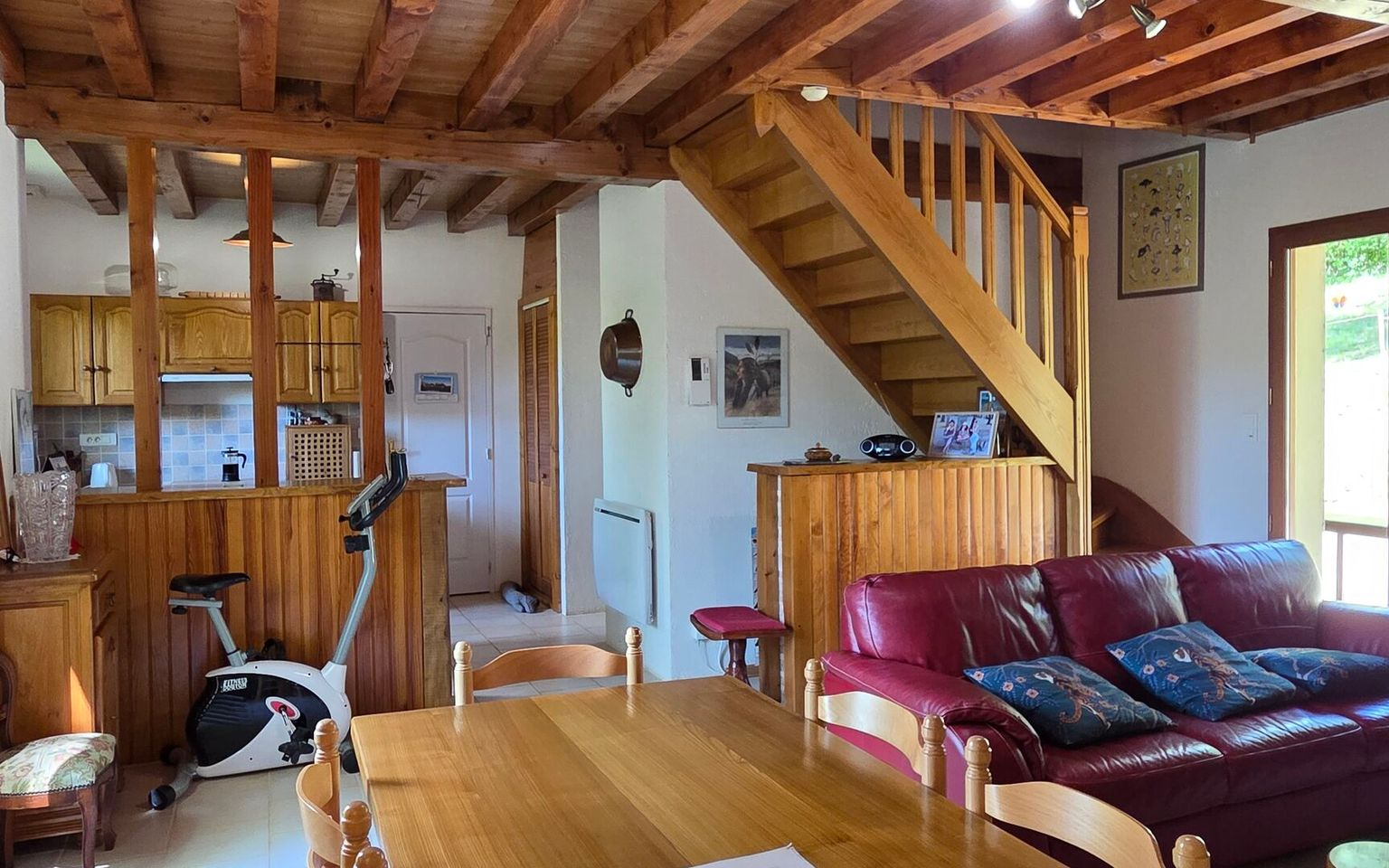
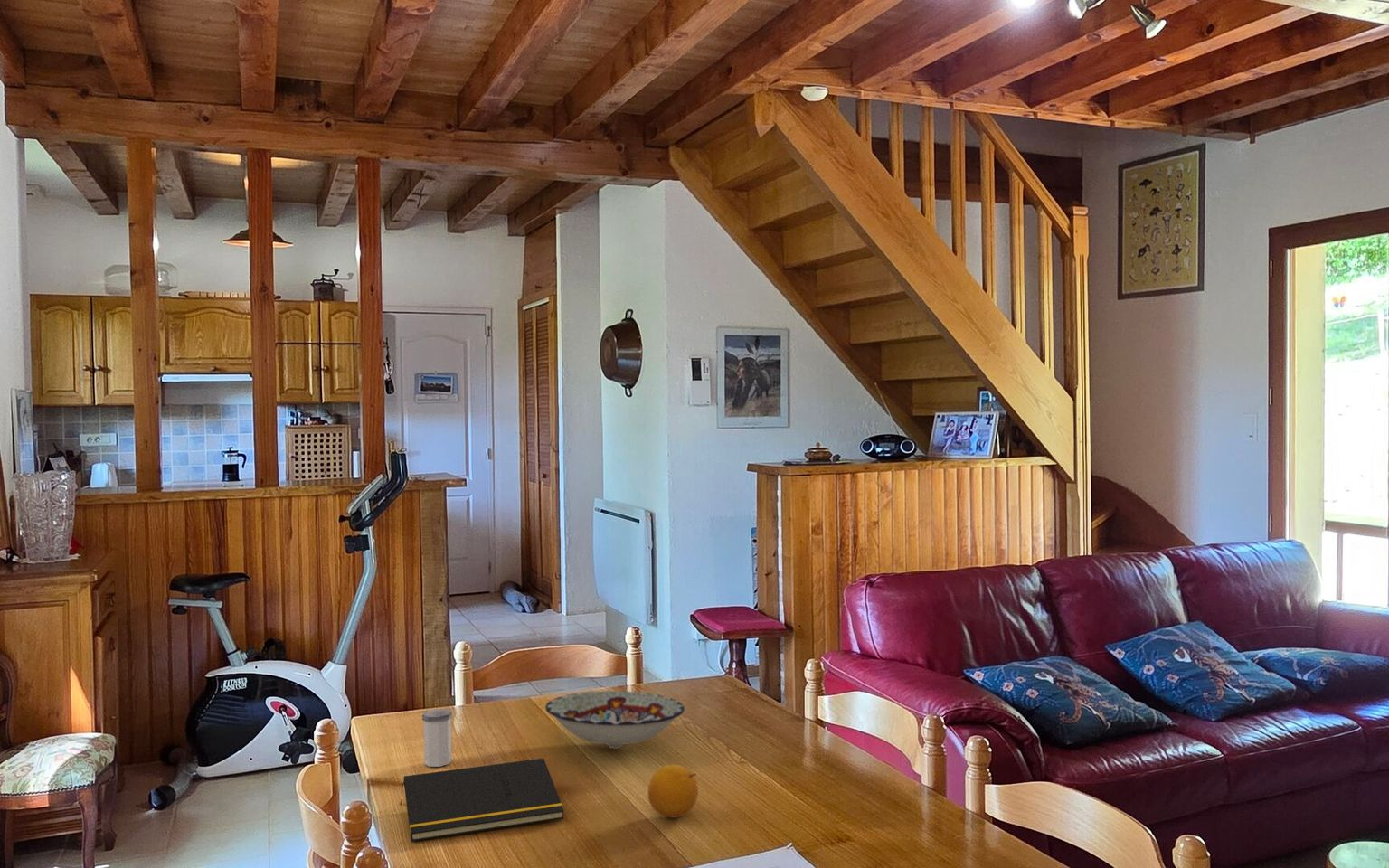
+ notepad [399,758,565,843]
+ bowl [544,690,685,750]
+ fruit [647,764,699,819]
+ salt shaker [421,708,453,768]
